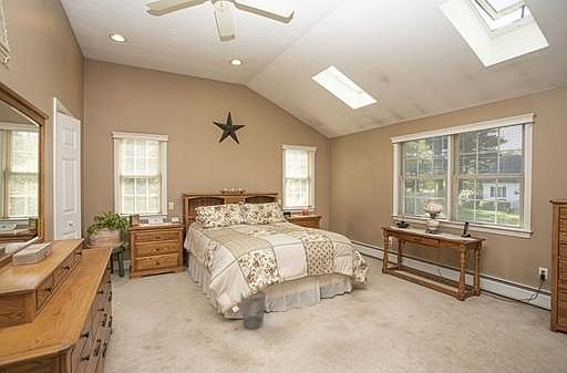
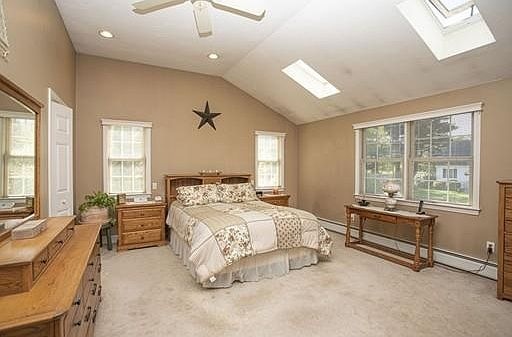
- wastebasket [240,289,267,330]
